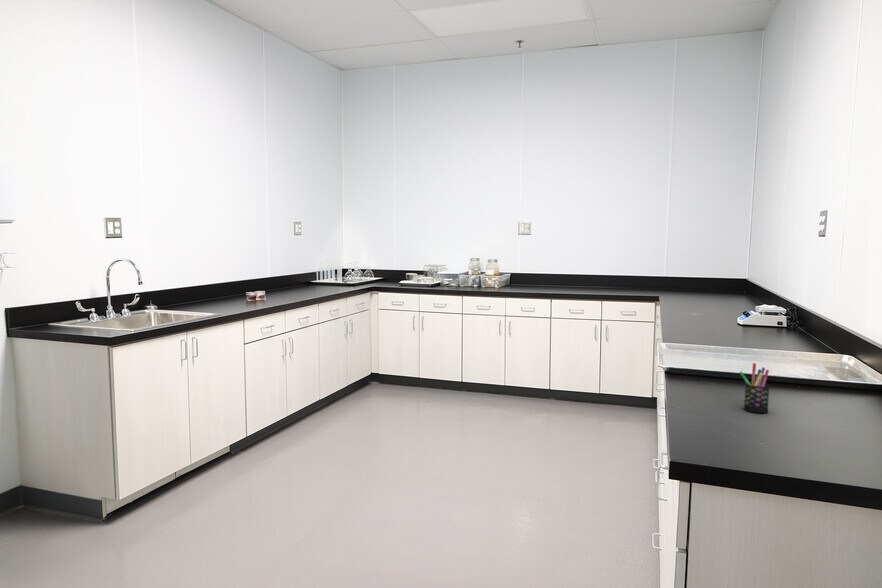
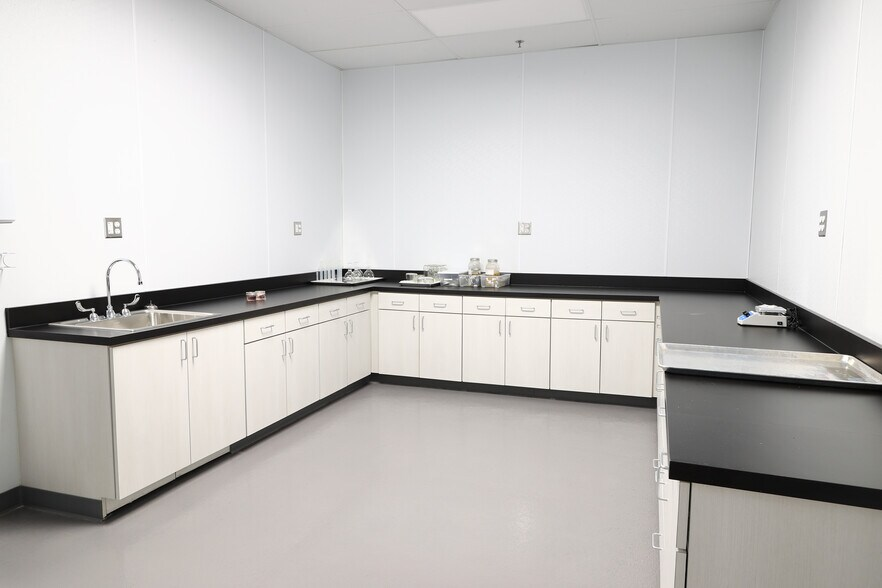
- pen holder [738,362,771,414]
